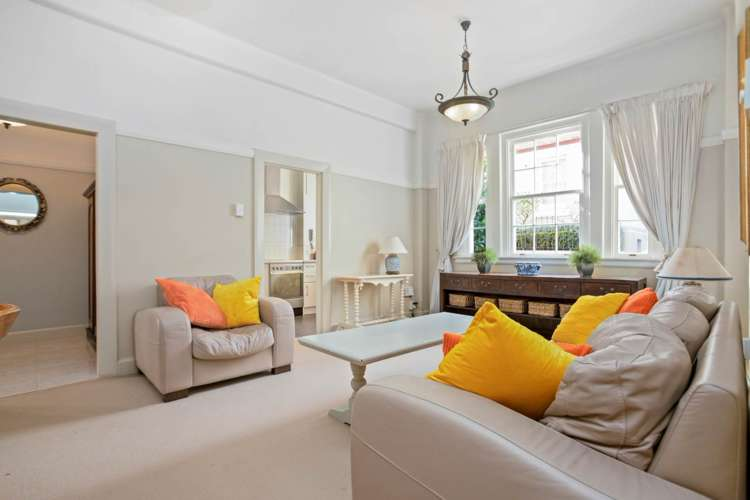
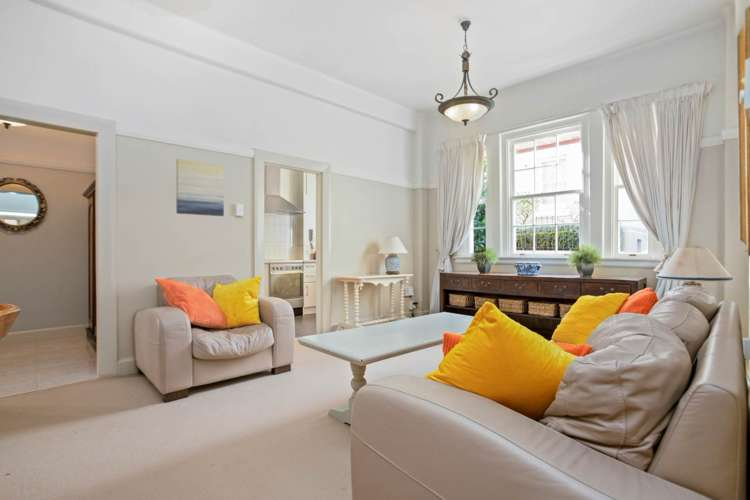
+ wall art [175,158,225,217]
